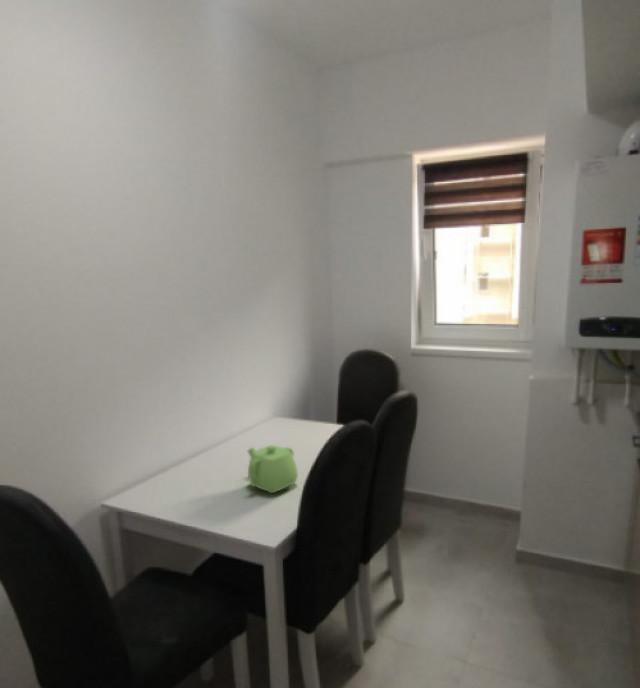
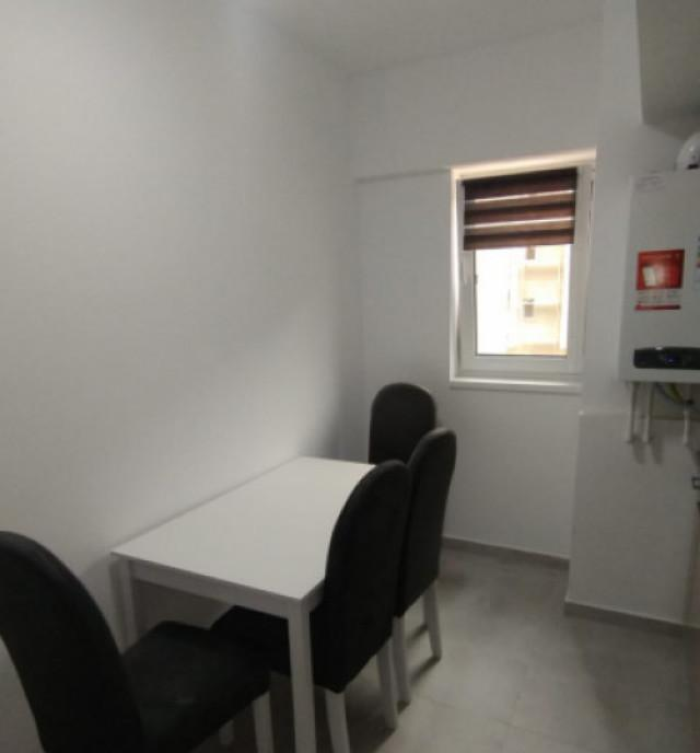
- teapot [247,444,299,494]
